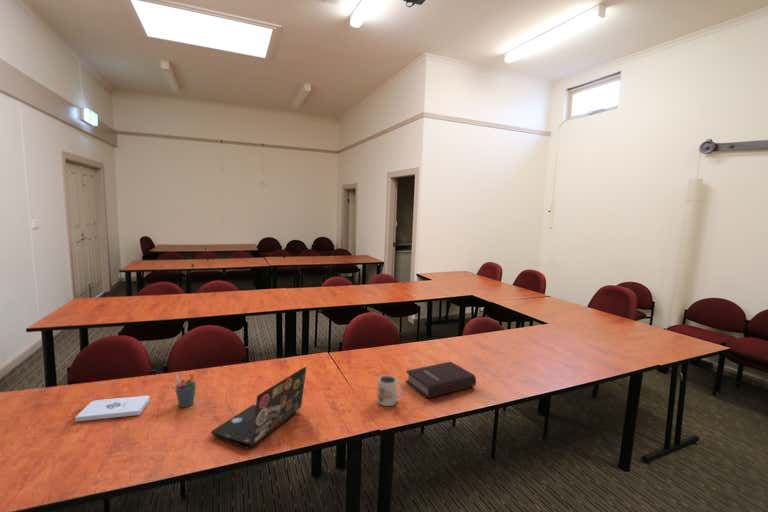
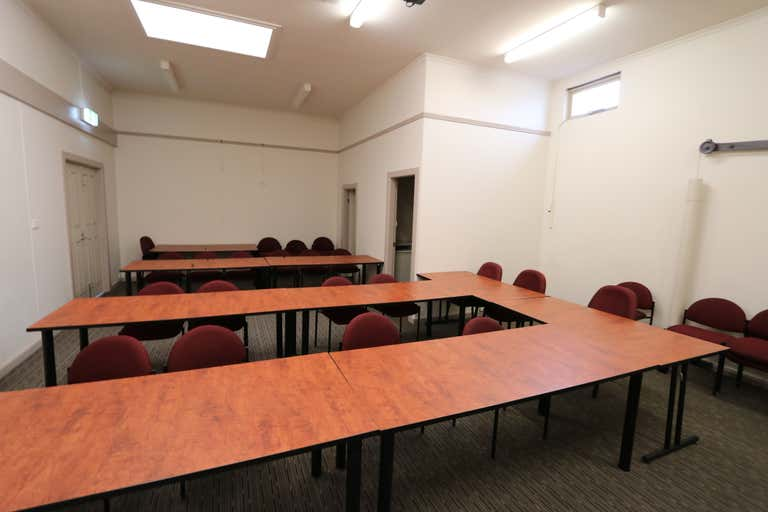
- pen holder [174,373,197,408]
- mug [376,374,405,407]
- notepad [74,395,151,423]
- laptop [210,366,307,449]
- book [405,361,477,399]
